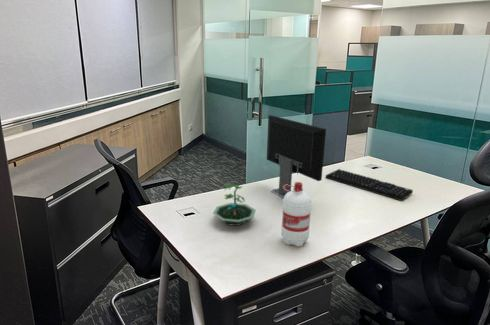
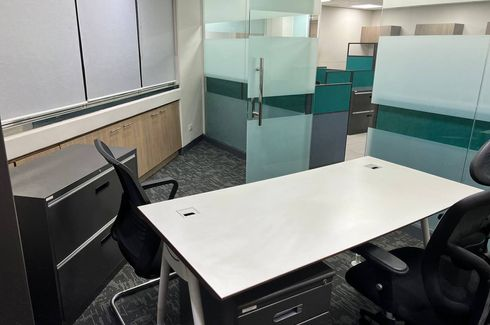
- computer monitor [266,114,327,199]
- terrarium [212,179,257,227]
- water bottle [280,181,312,248]
- keyboard [325,168,414,202]
